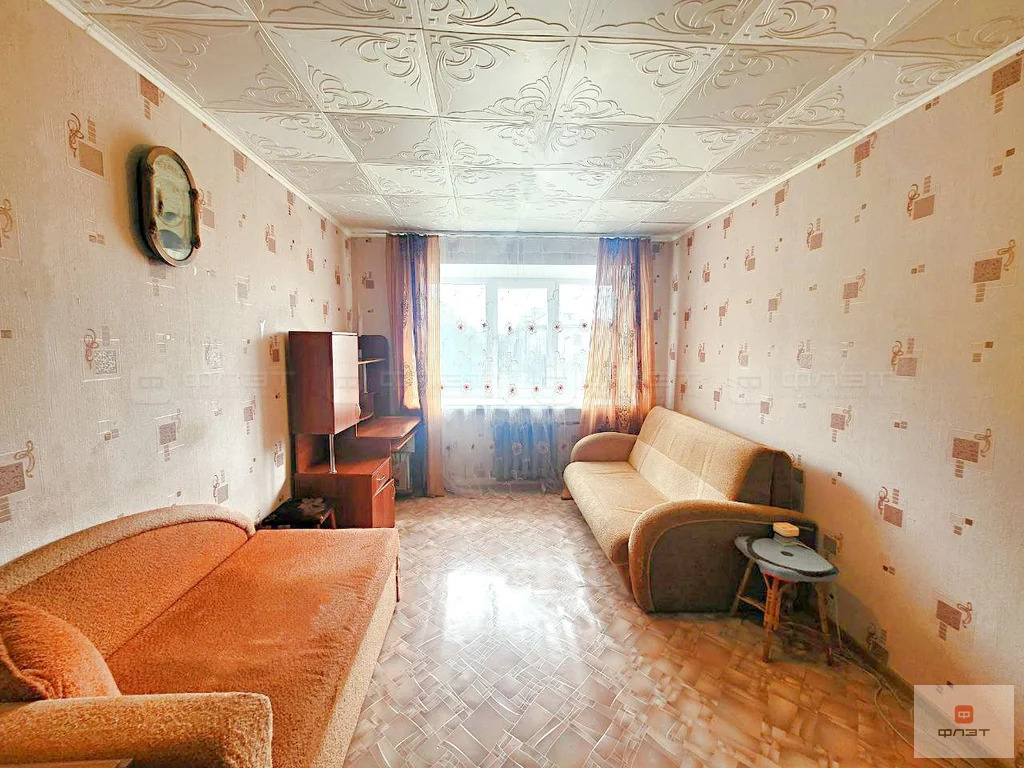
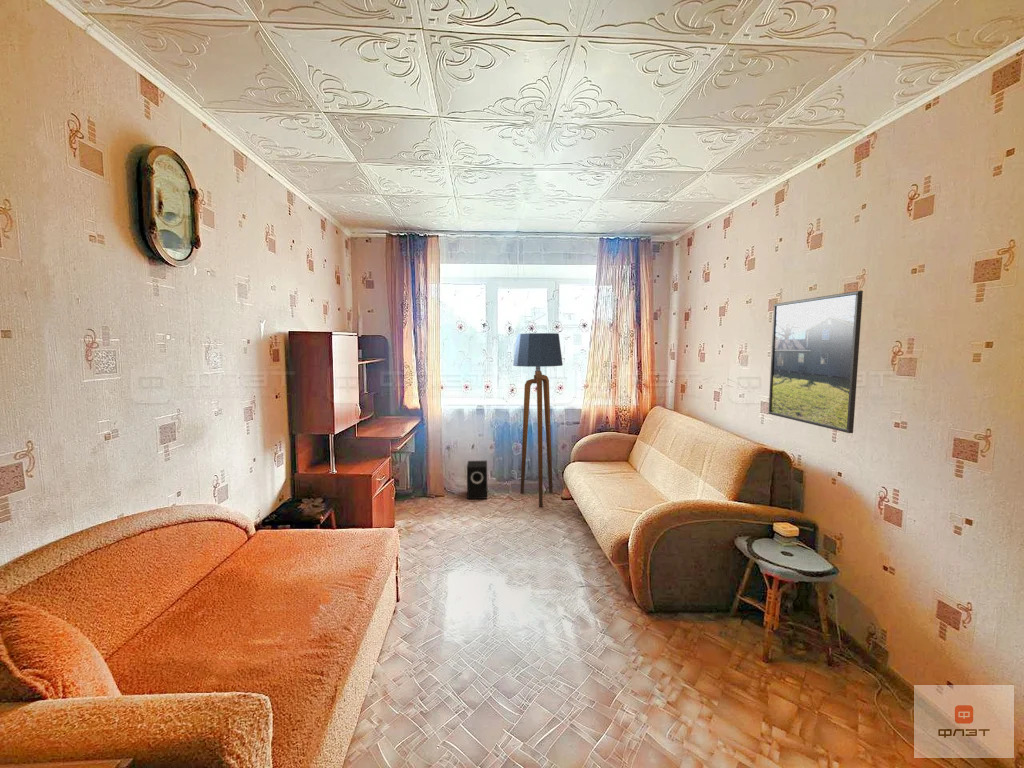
+ speaker [466,460,488,500]
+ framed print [768,290,864,434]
+ floor lamp [512,332,564,508]
